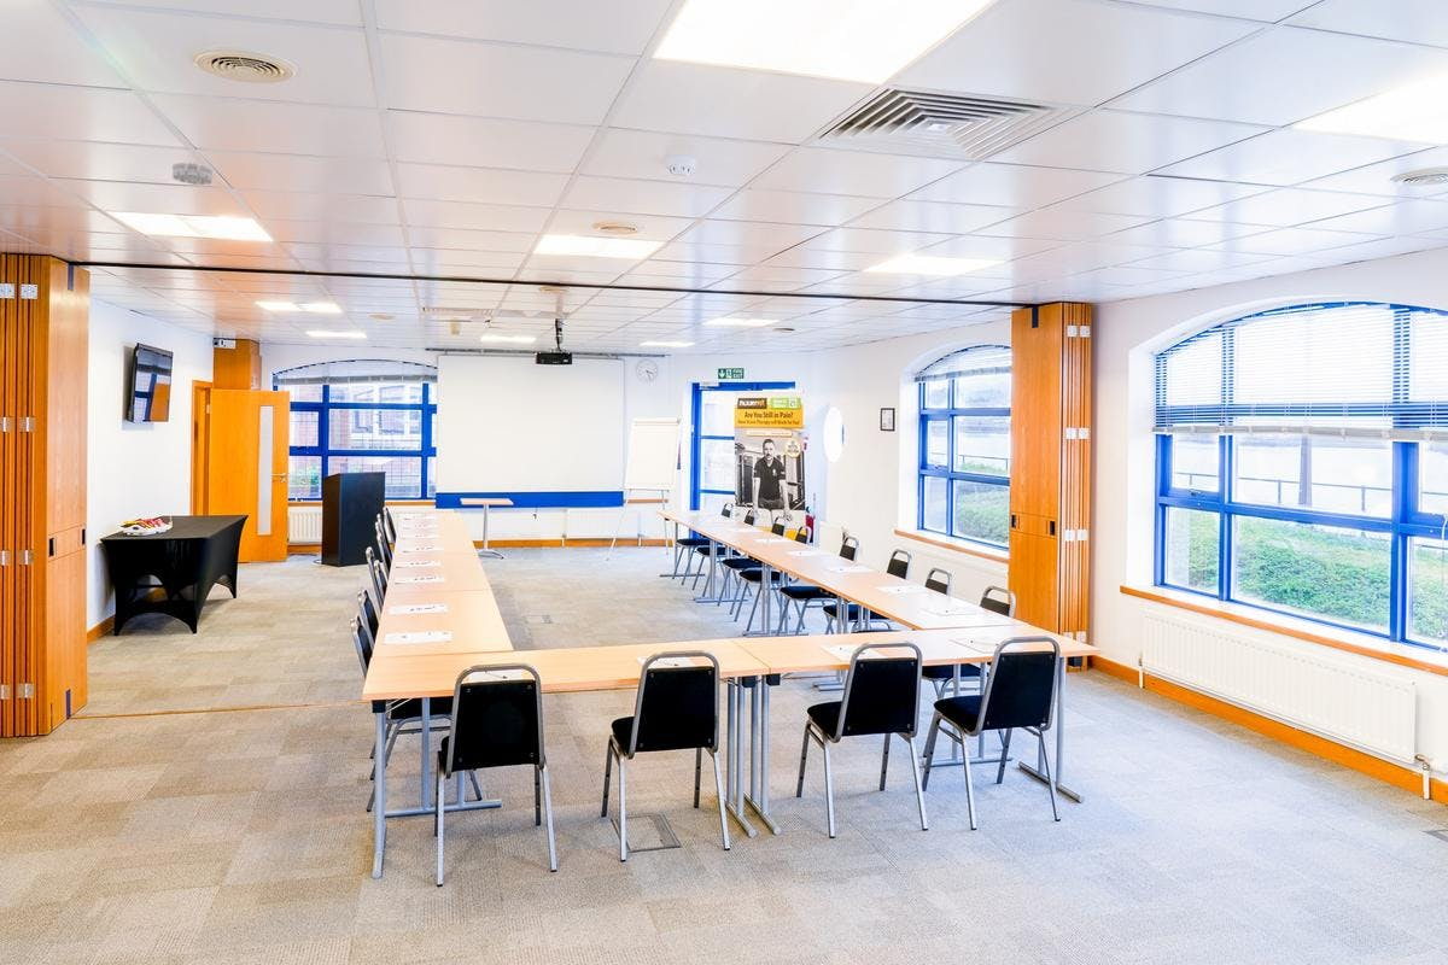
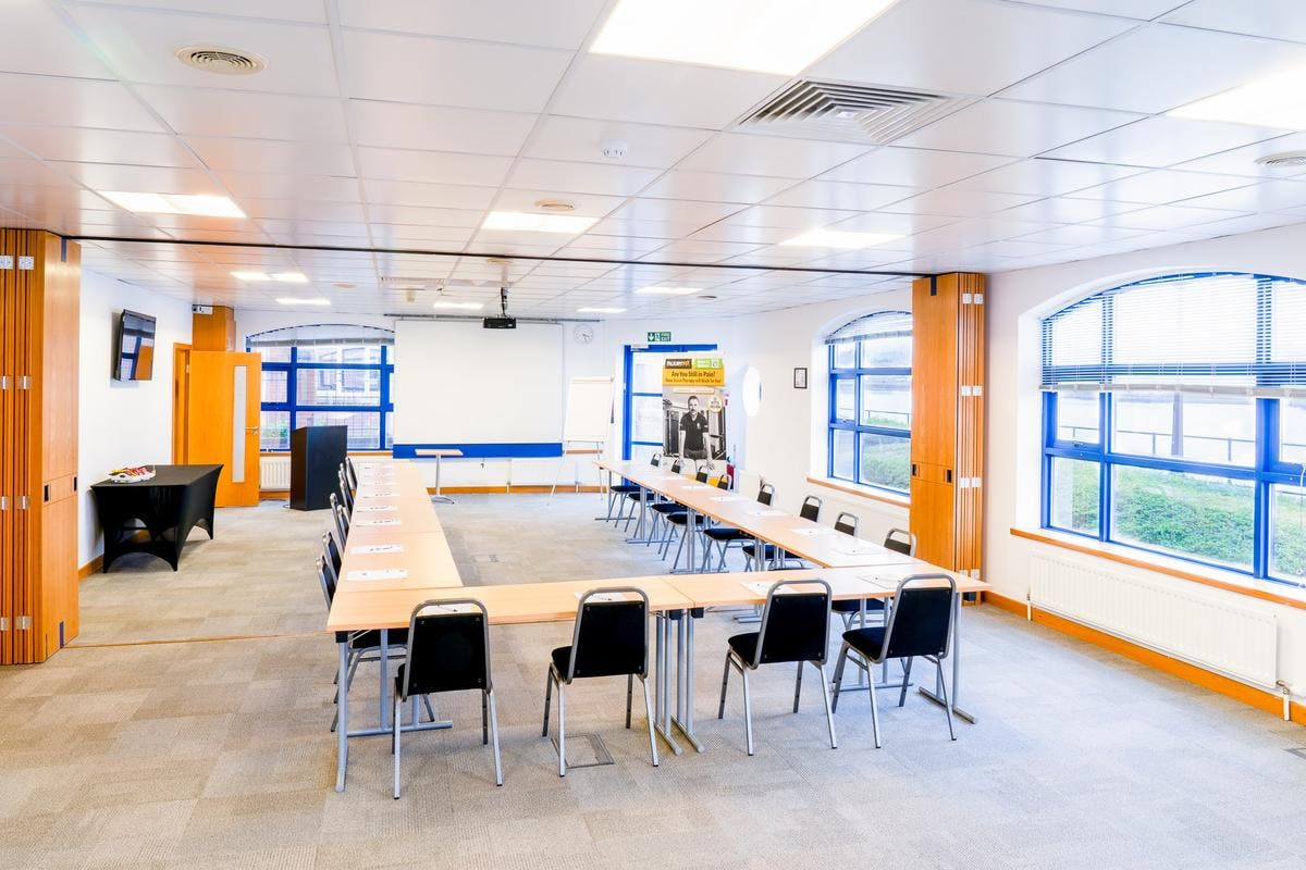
- smoke detector [171,162,214,186]
